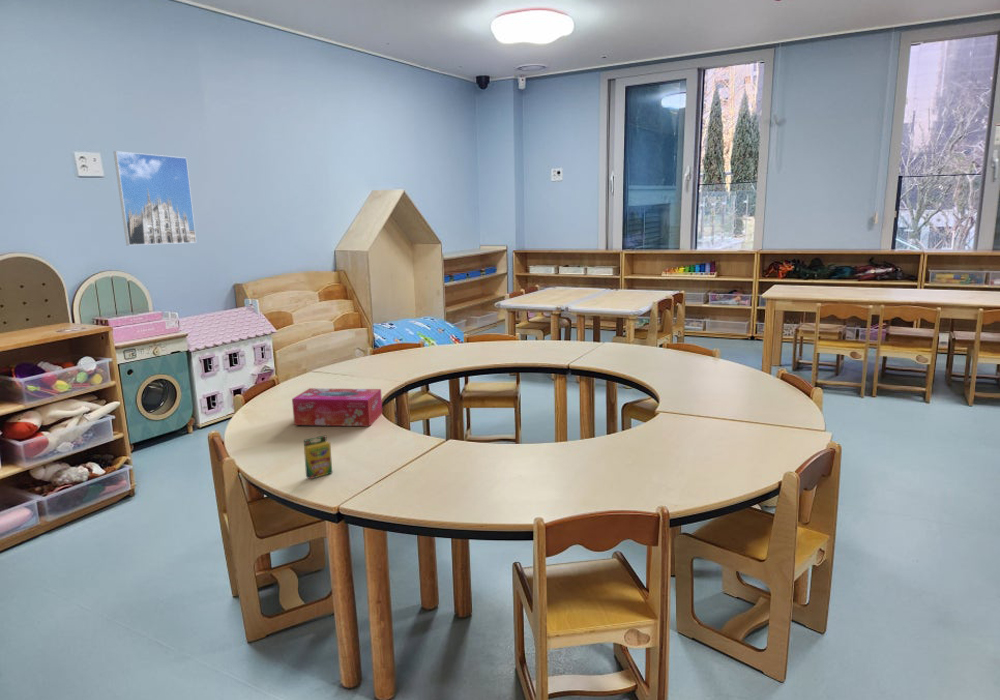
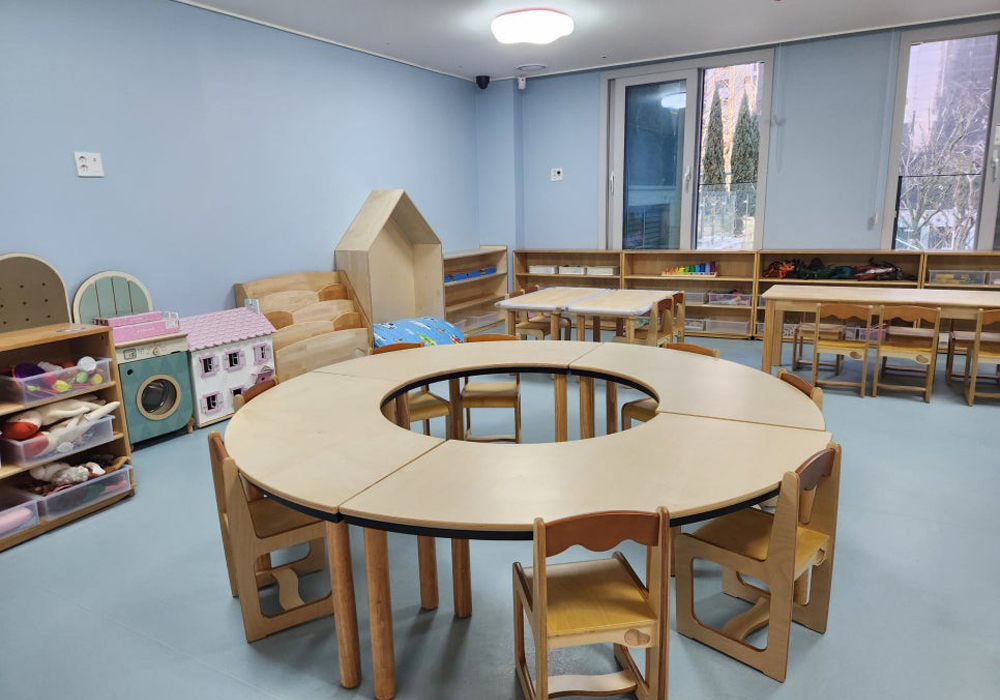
- crayon box [303,434,333,480]
- tissue box [291,387,383,427]
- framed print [113,150,197,246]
